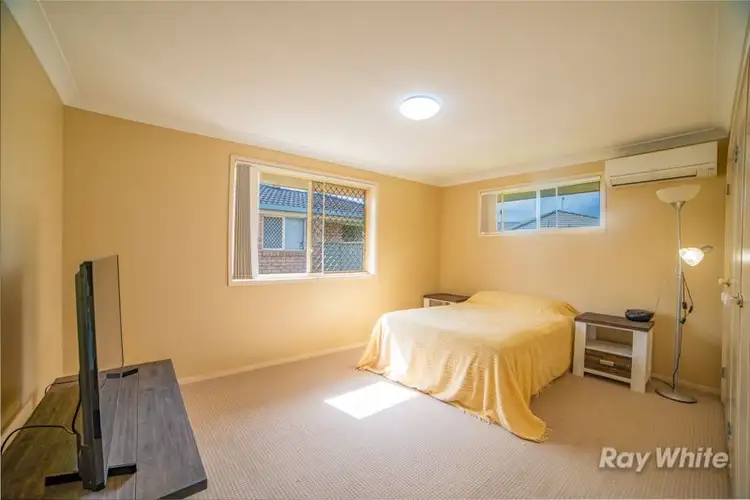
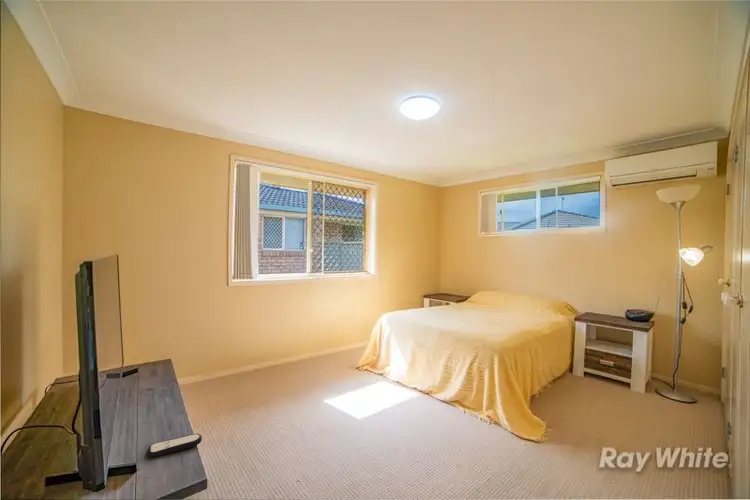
+ remote control [146,433,203,459]
